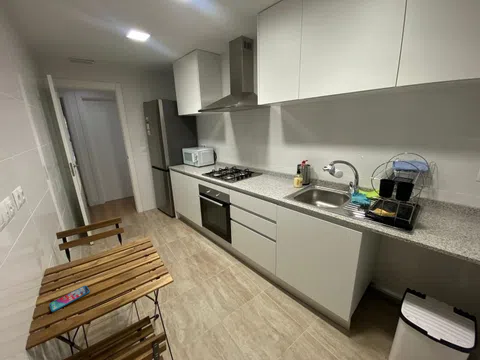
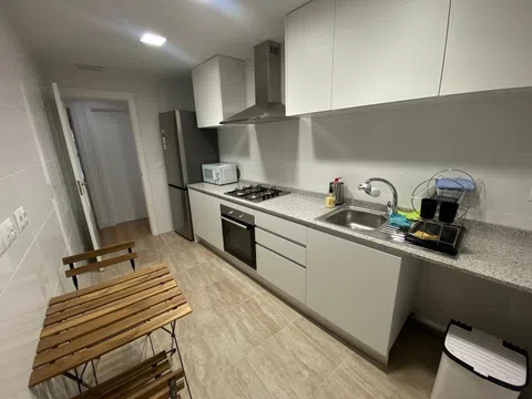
- smartphone [48,285,91,313]
